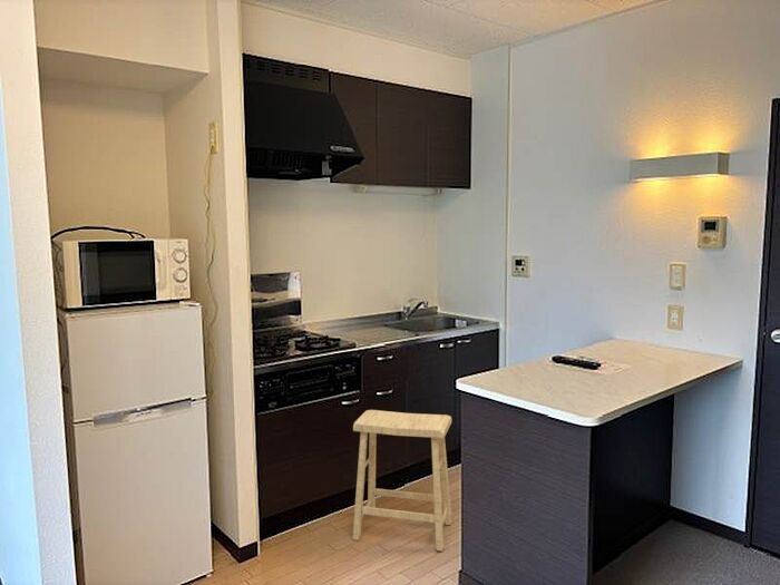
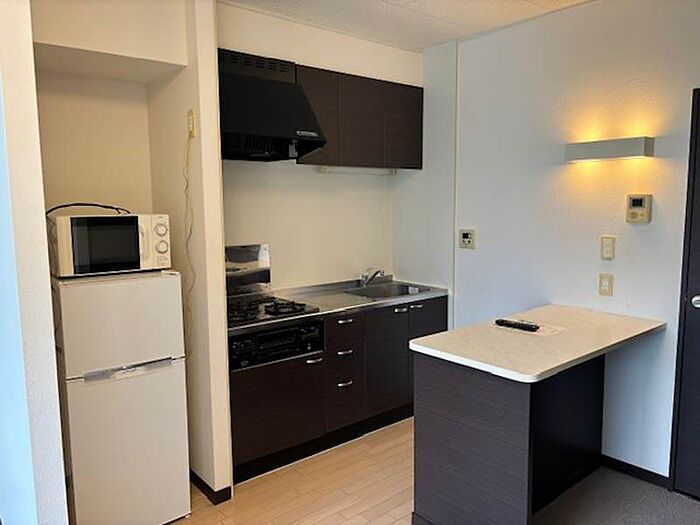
- stool [351,409,452,553]
